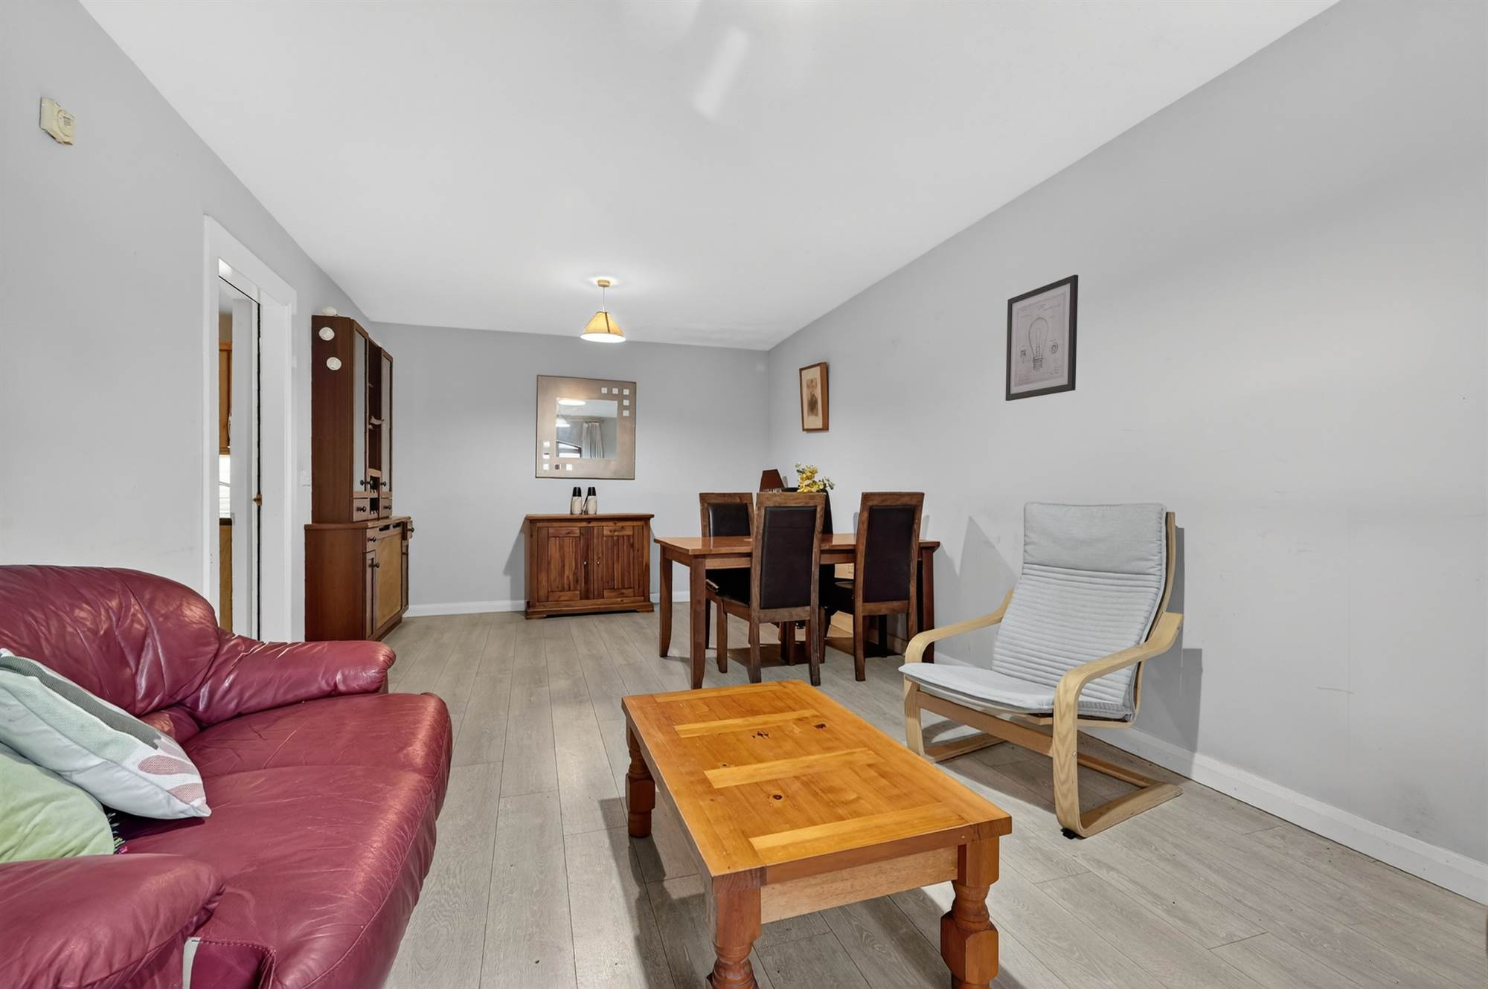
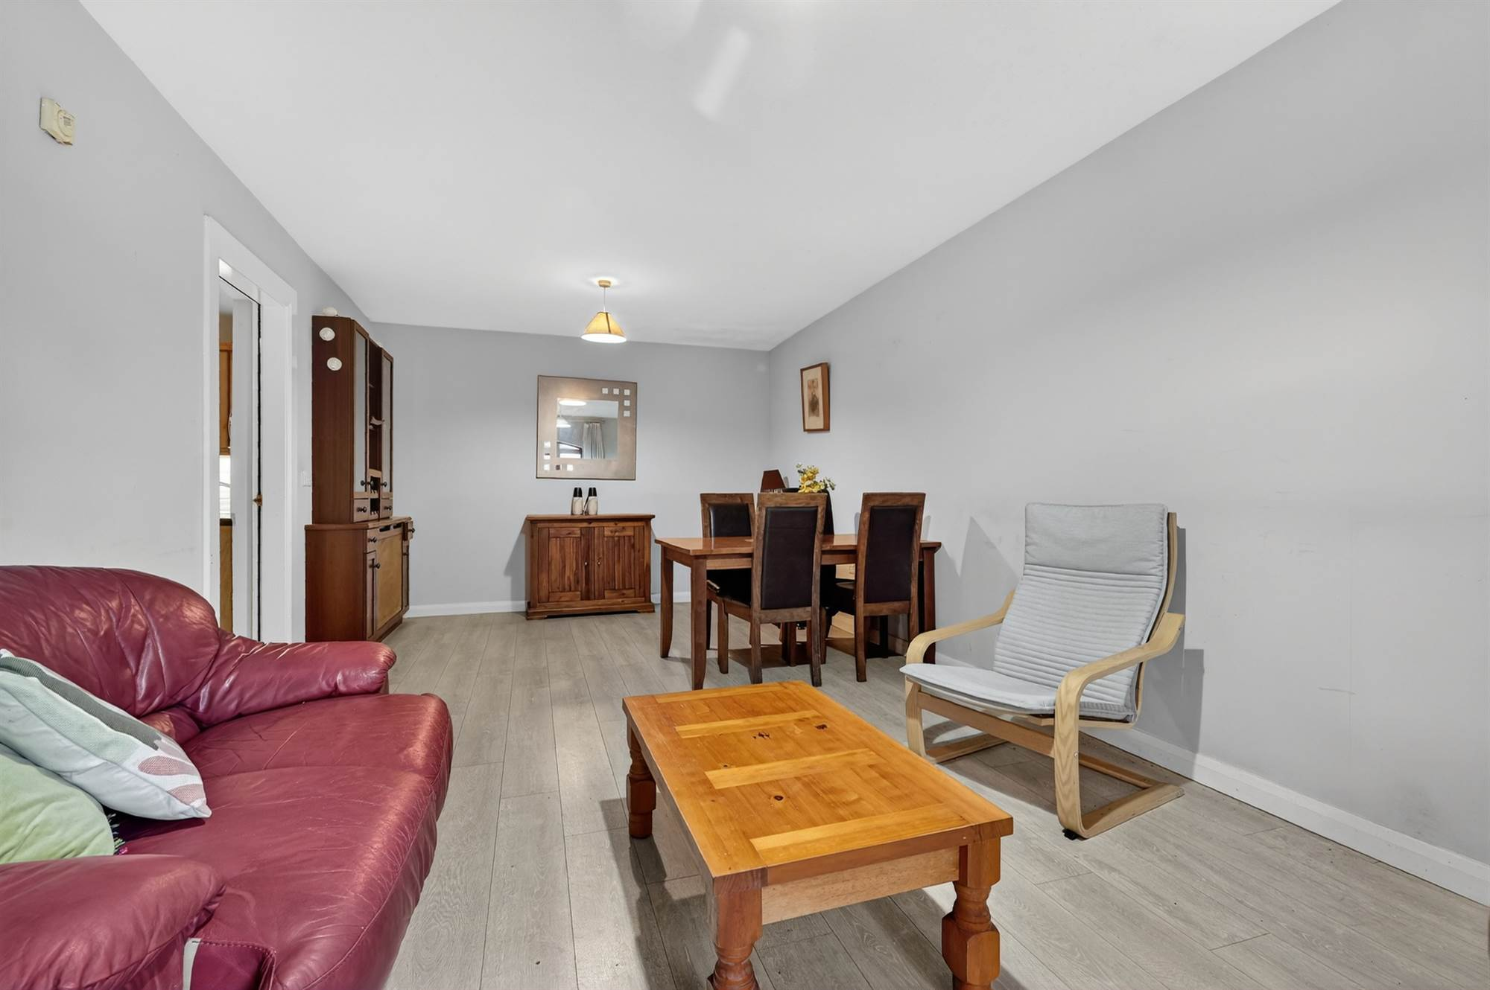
- wall art [1005,274,1078,402]
